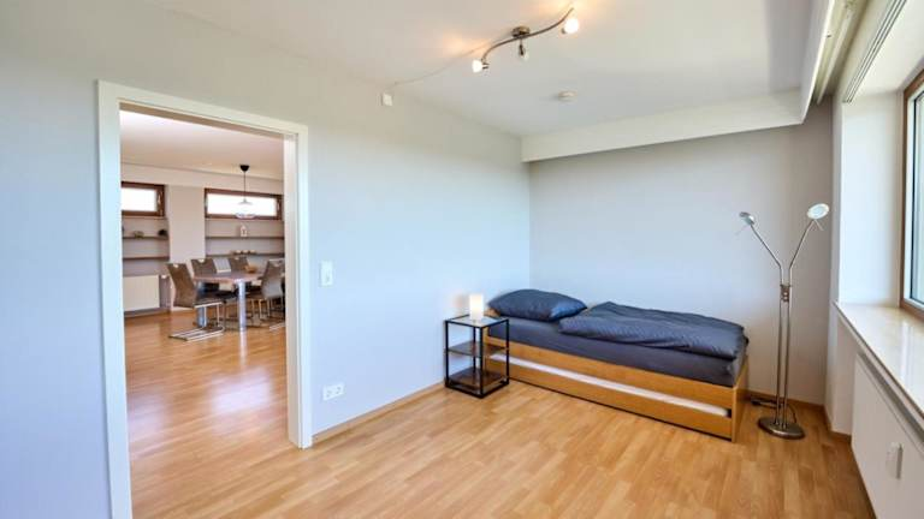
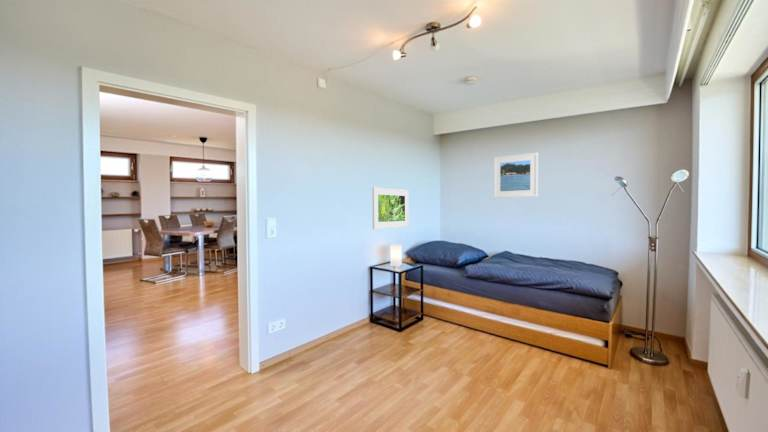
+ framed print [372,187,410,230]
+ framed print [493,152,539,199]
